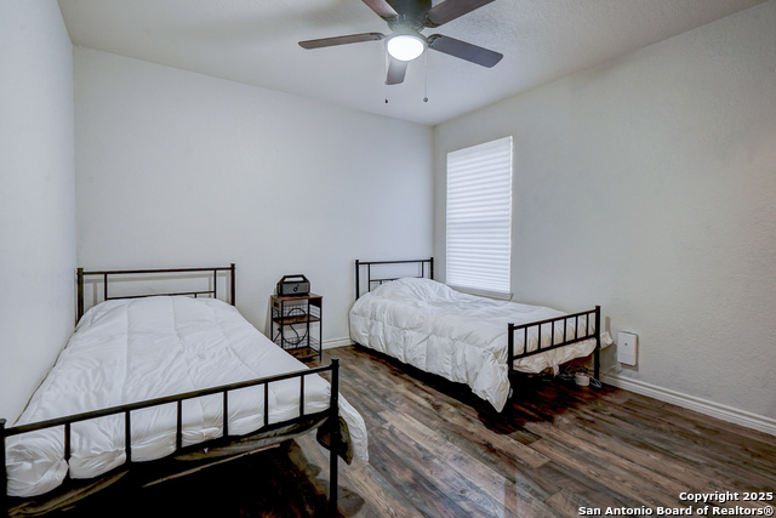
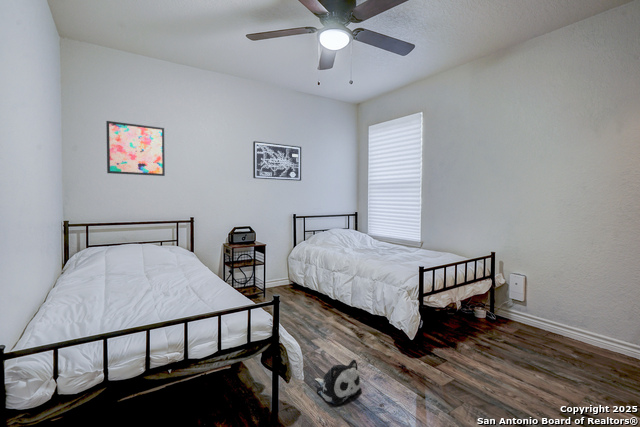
+ plush toy [314,359,363,406]
+ wall art [105,120,166,177]
+ wall art [252,140,302,182]
